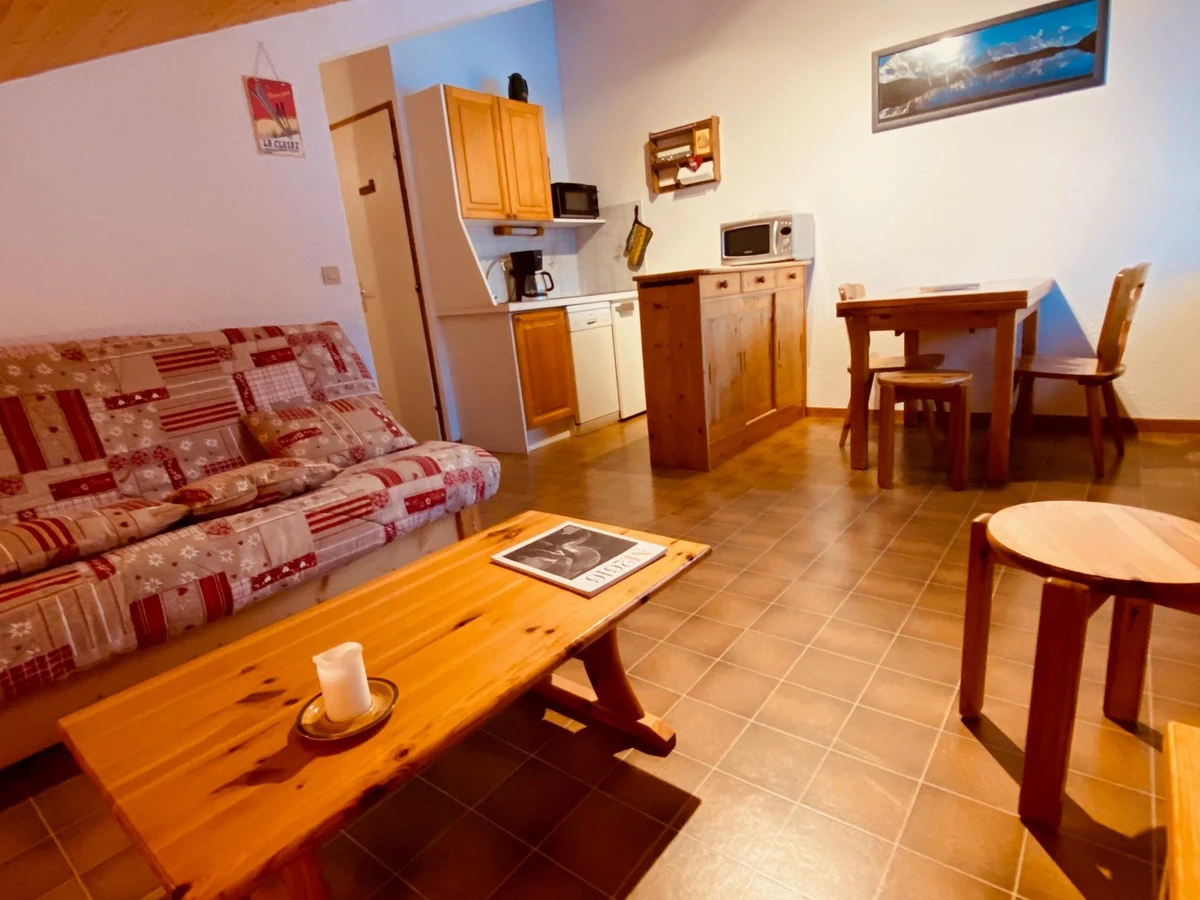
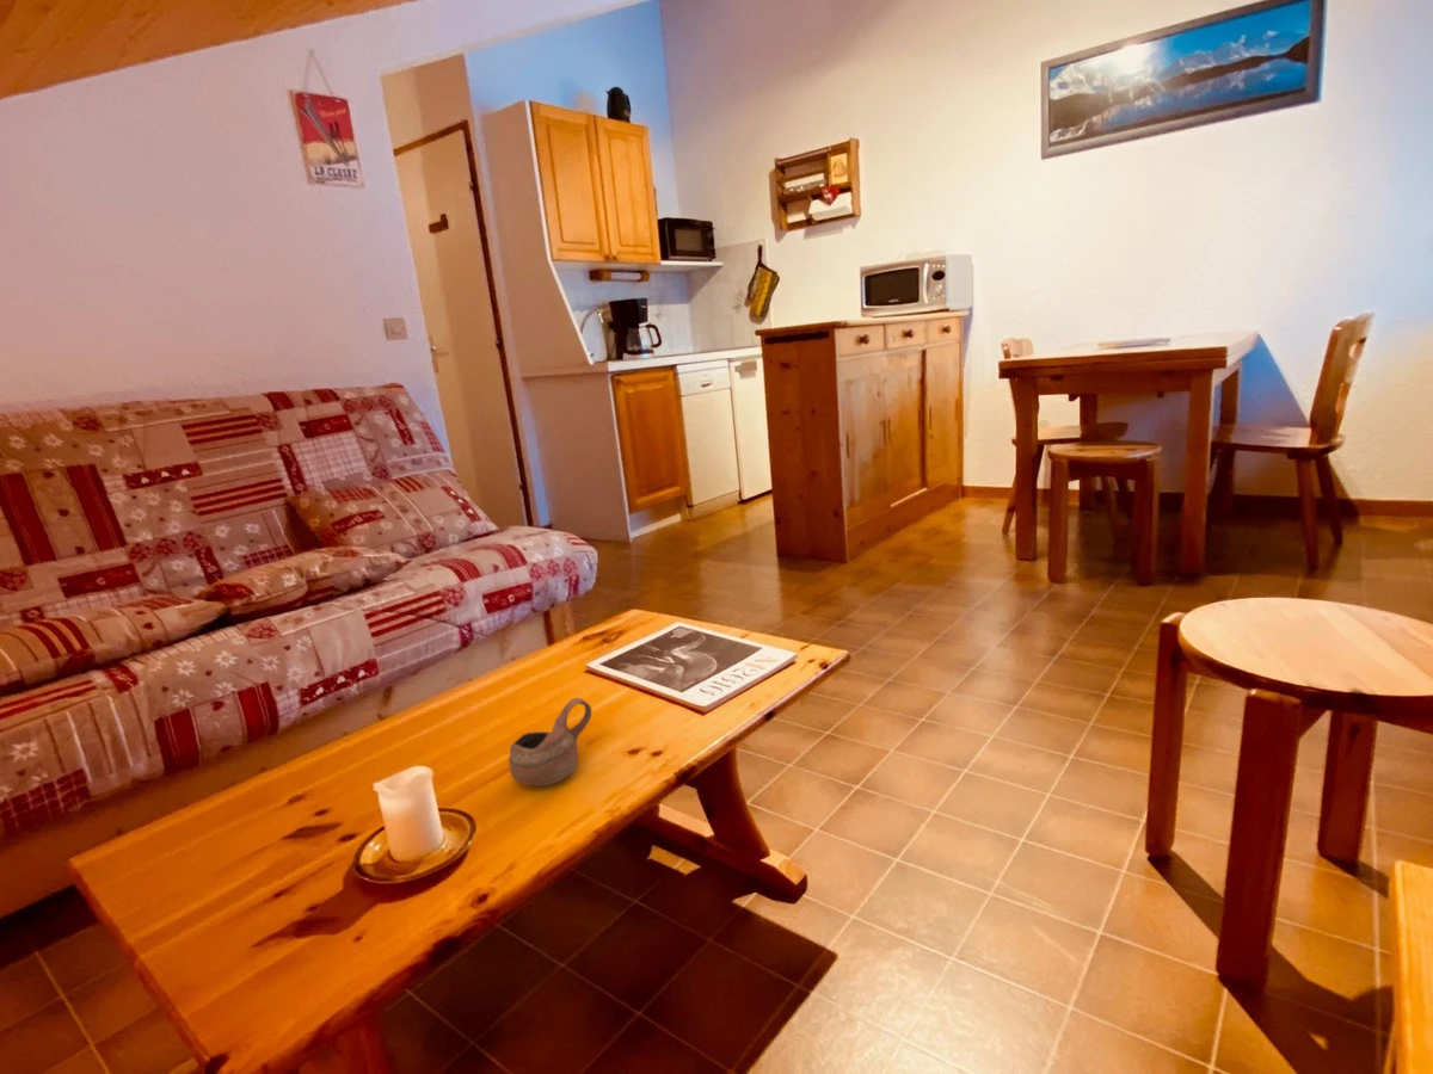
+ cup [508,697,594,786]
